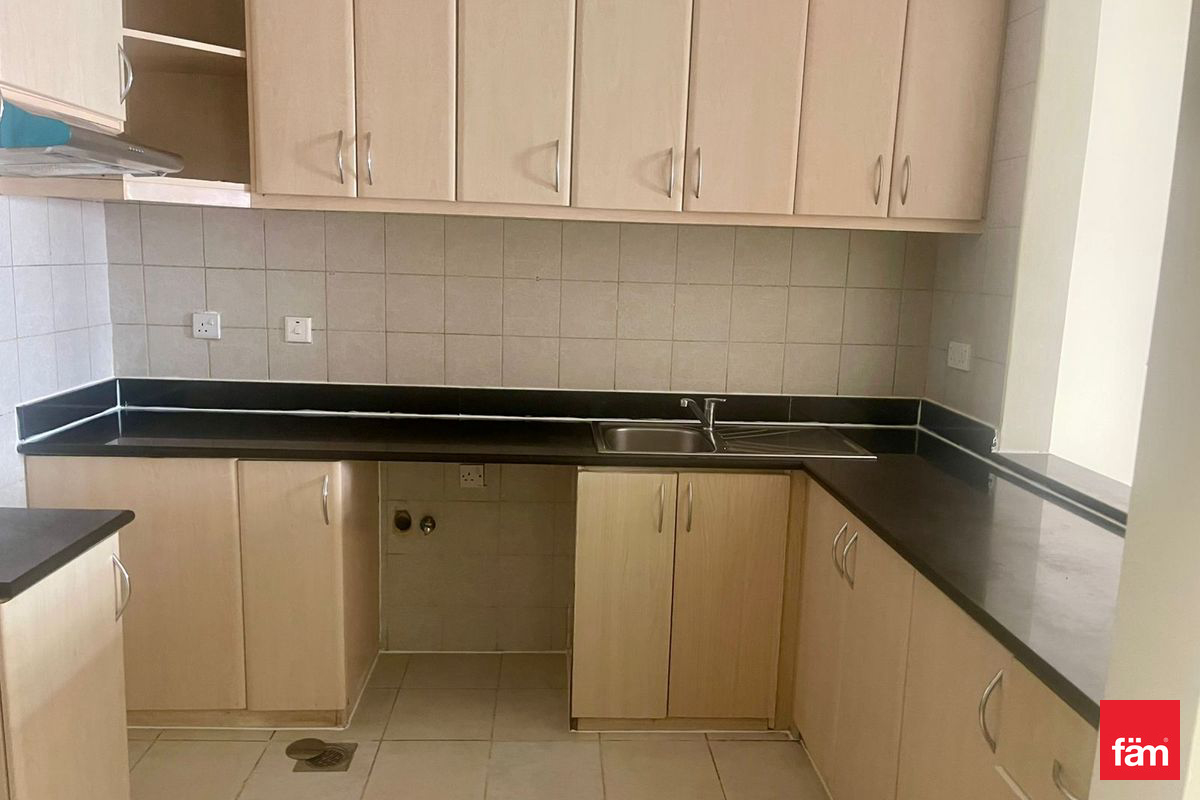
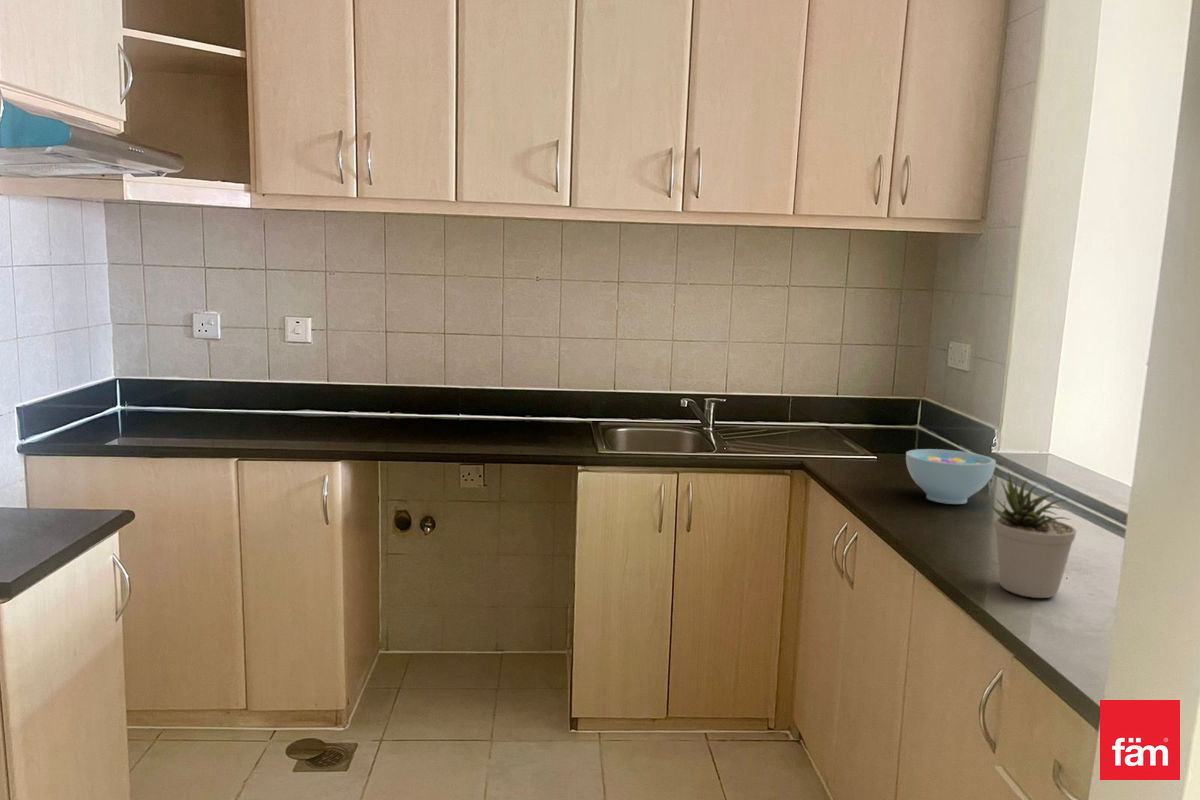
+ bowl [905,448,997,505]
+ potted plant [990,471,1077,599]
